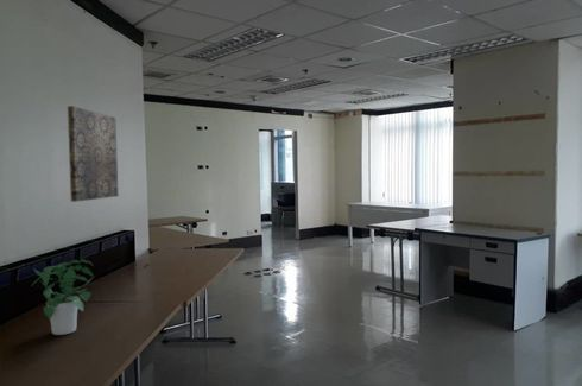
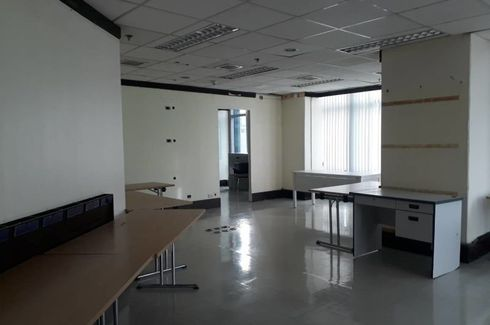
- wall art [67,105,119,203]
- potted plant [31,258,96,336]
